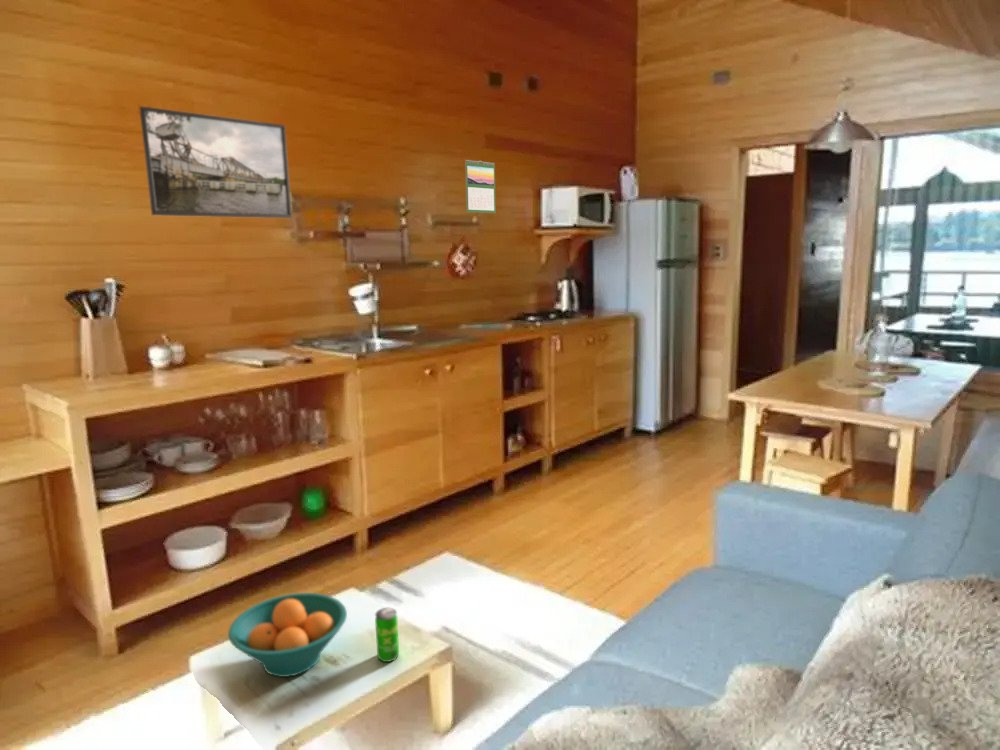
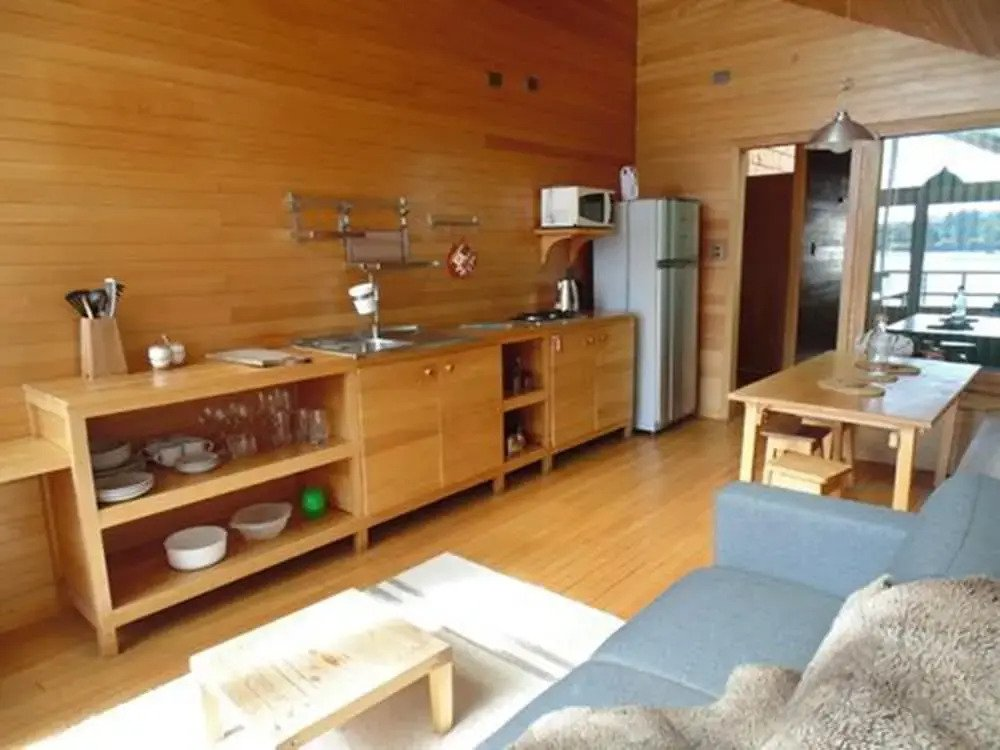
- beverage can [374,607,400,663]
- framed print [139,105,293,219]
- calendar [464,159,497,214]
- fruit bowl [227,592,348,678]
